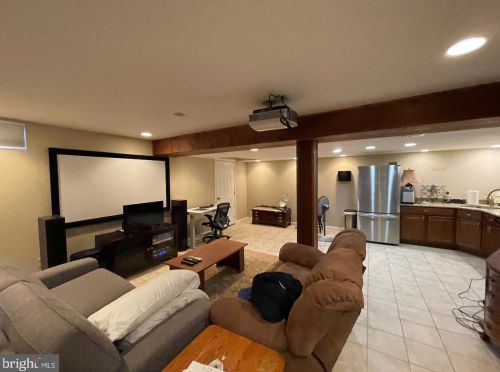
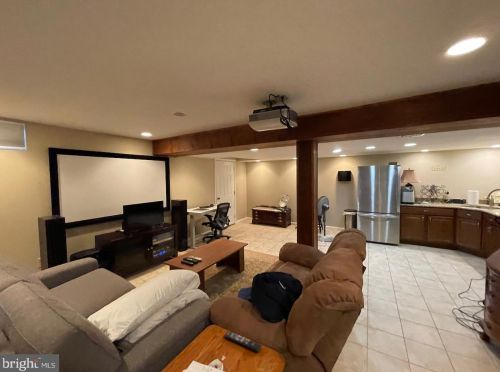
+ remote control [223,330,263,353]
